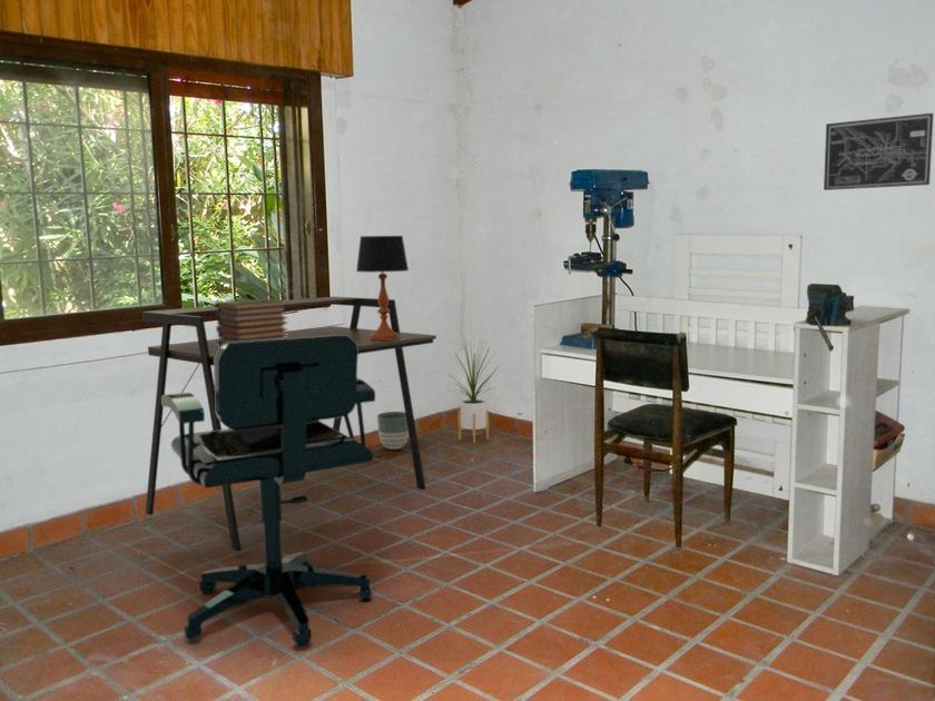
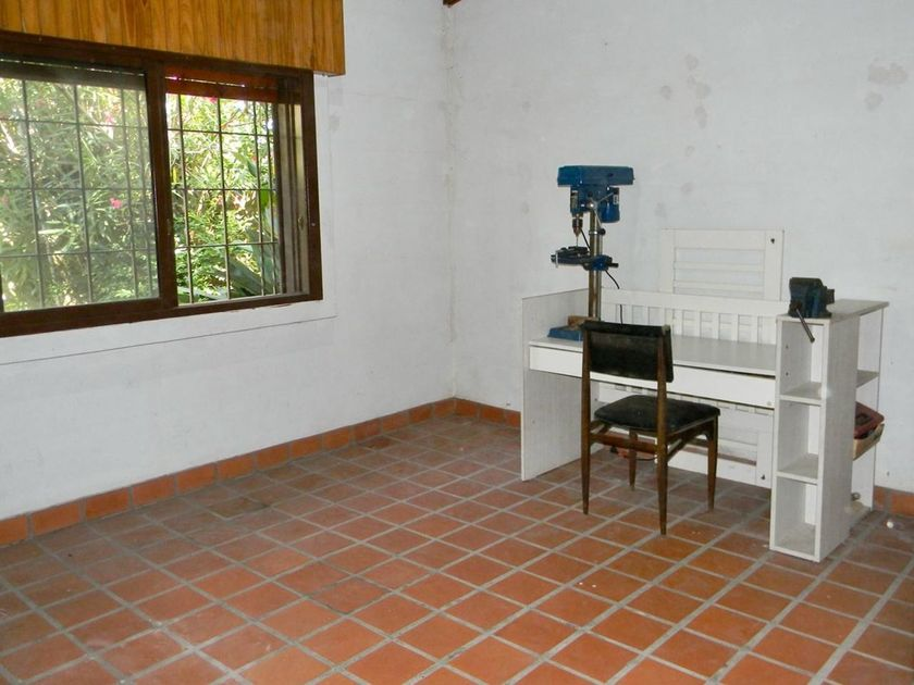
- table lamp [355,235,410,339]
- house plant [445,337,499,444]
- office chair [161,335,376,649]
- desk [141,296,437,553]
- book stack [214,297,288,349]
- wall art [823,112,935,191]
- planter [376,411,410,451]
